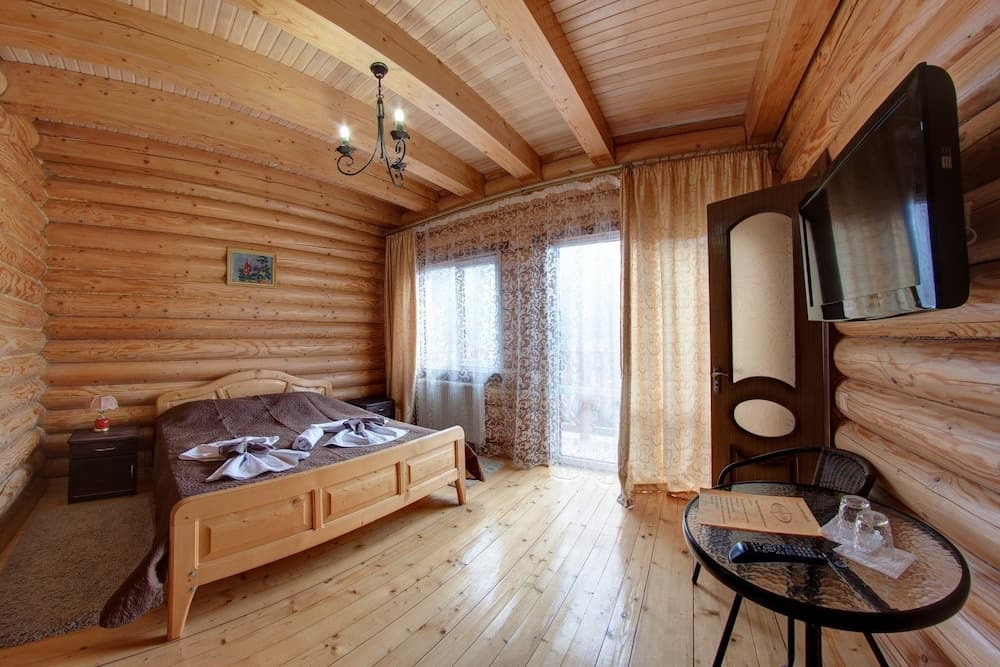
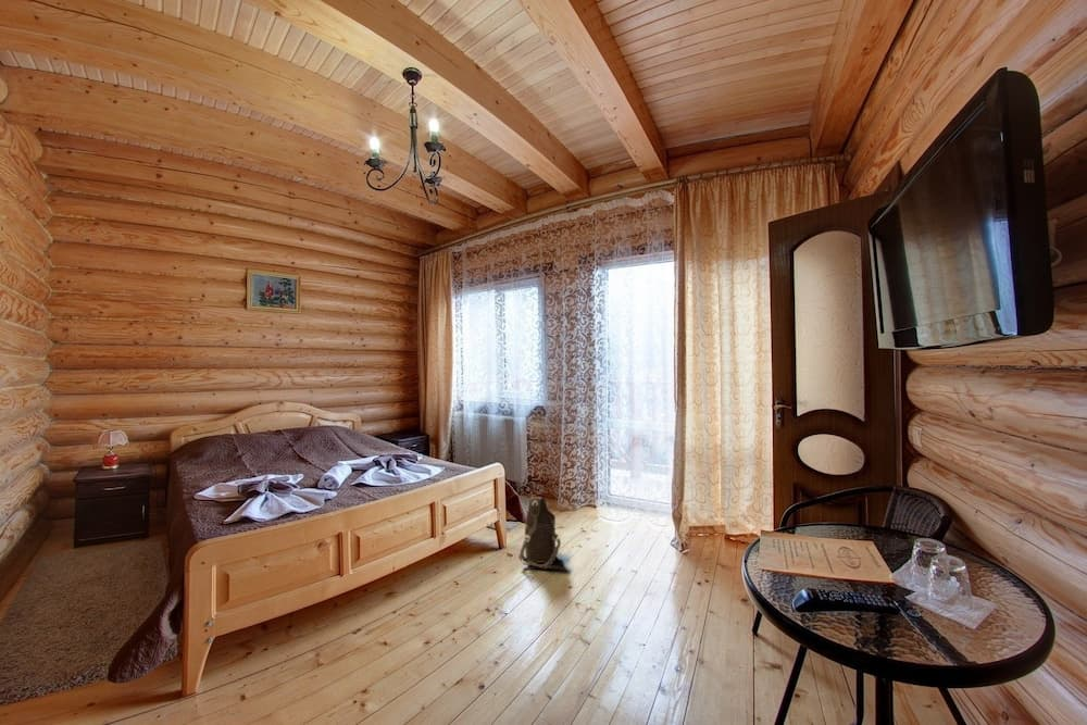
+ shoulder bag [517,496,562,571]
